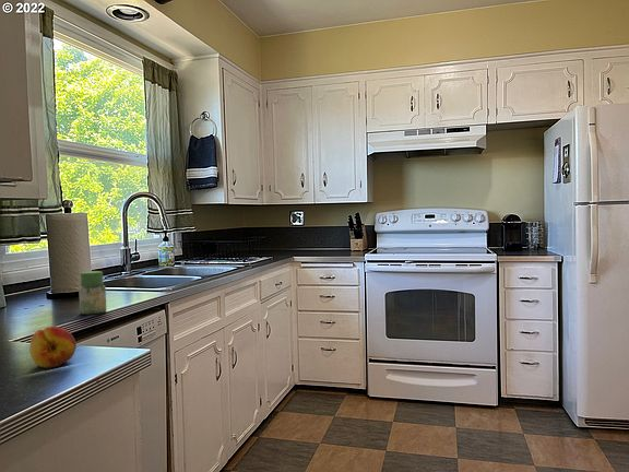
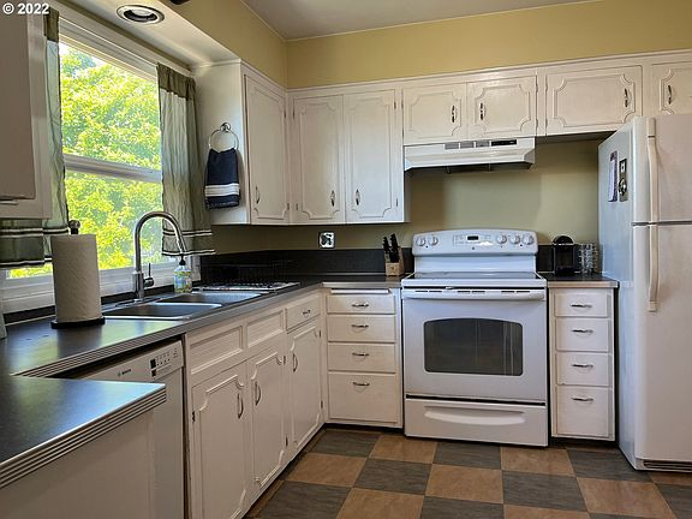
- jar [78,270,107,316]
- fruit [28,326,78,369]
